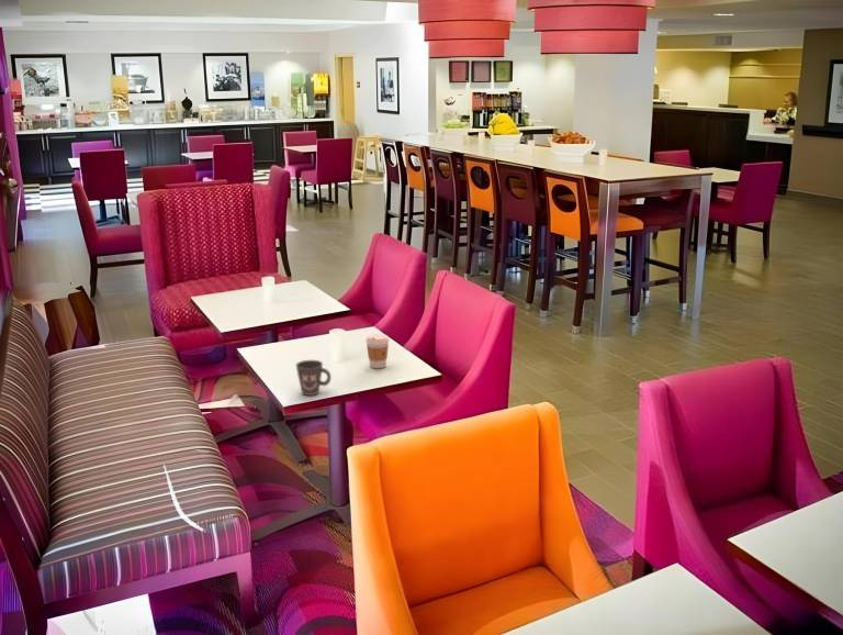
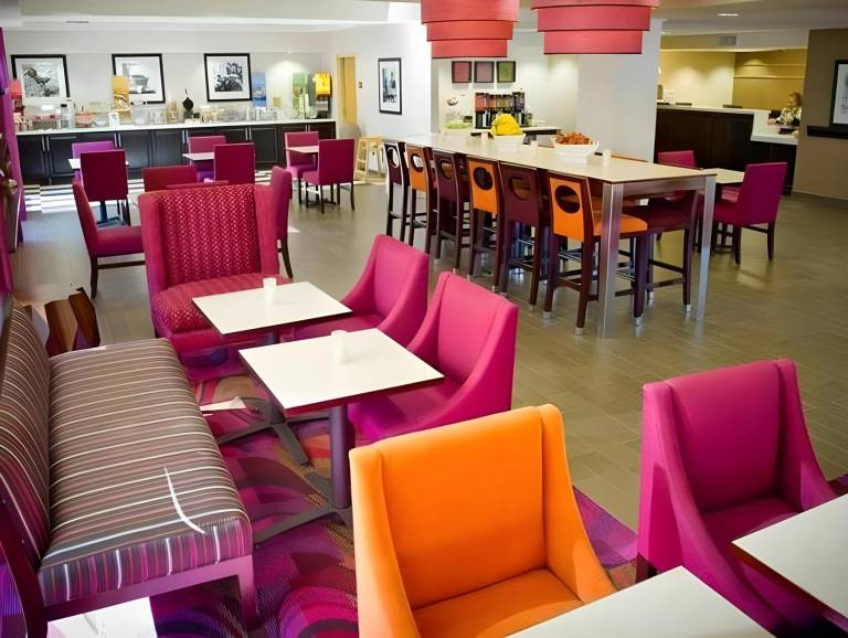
- mug [295,359,333,397]
- coffee cup [366,333,390,369]
